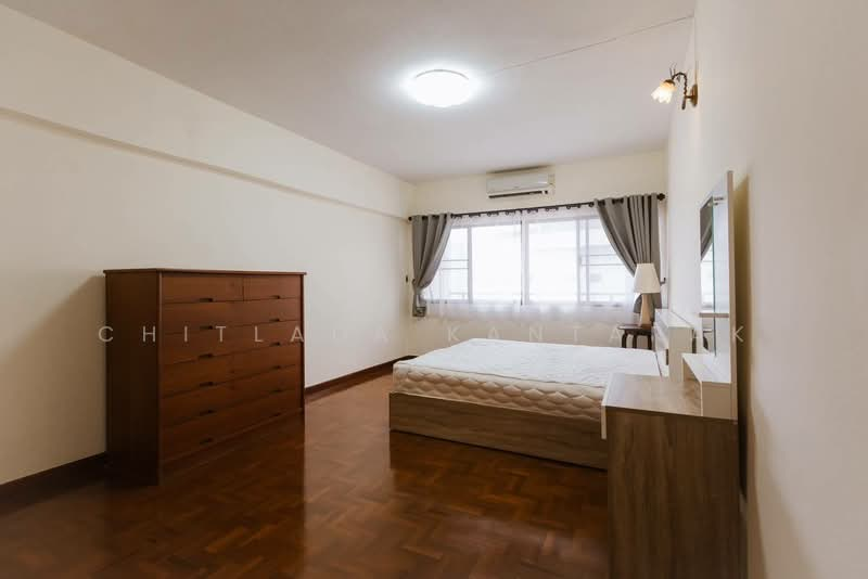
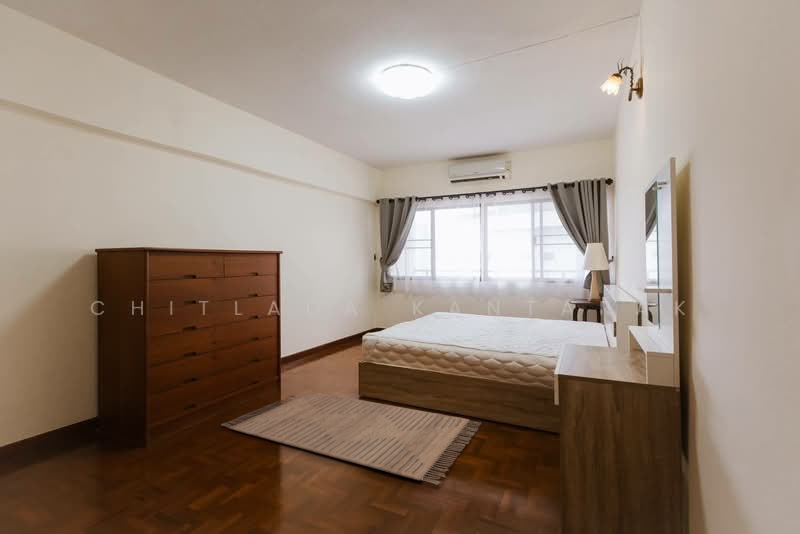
+ rug [220,392,482,485]
